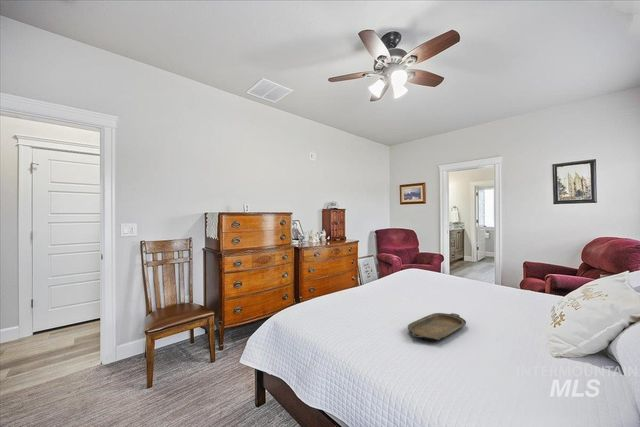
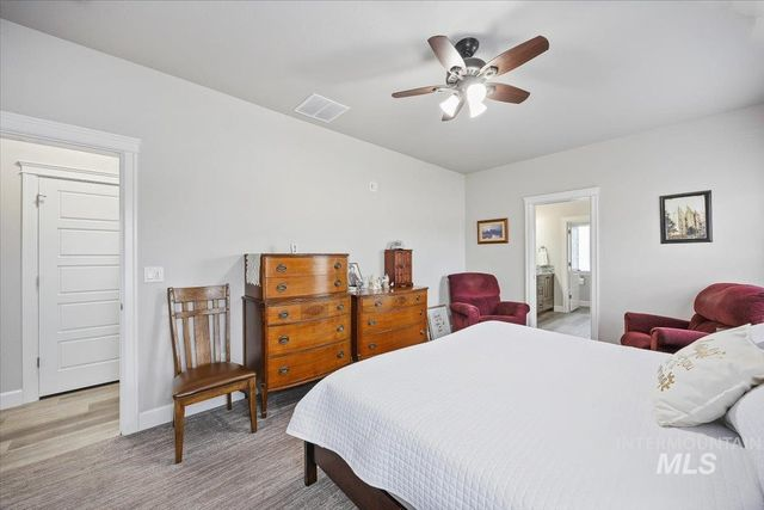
- serving tray [407,312,467,342]
